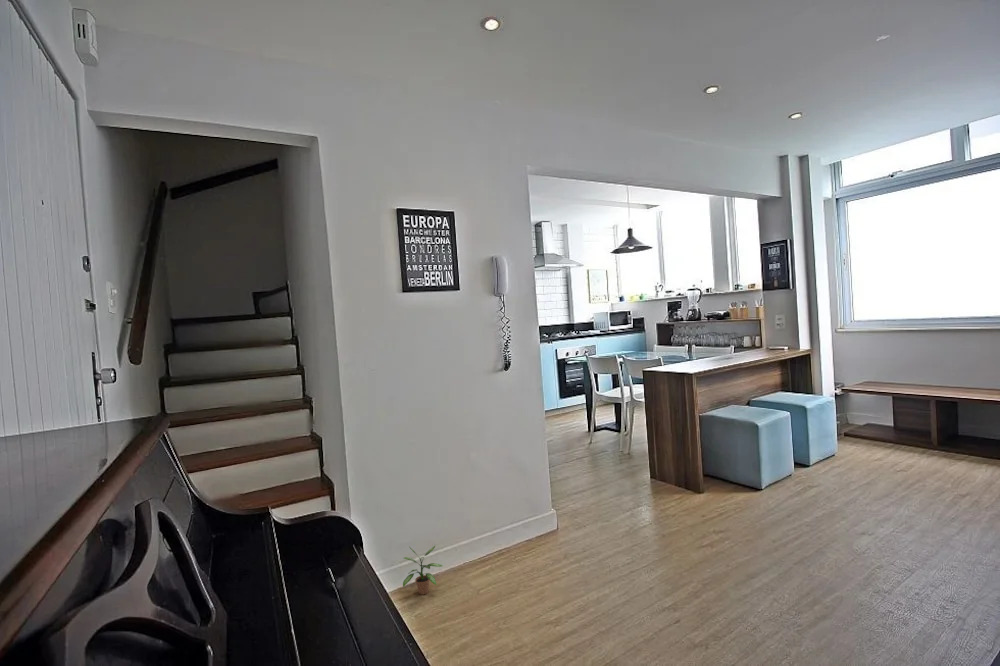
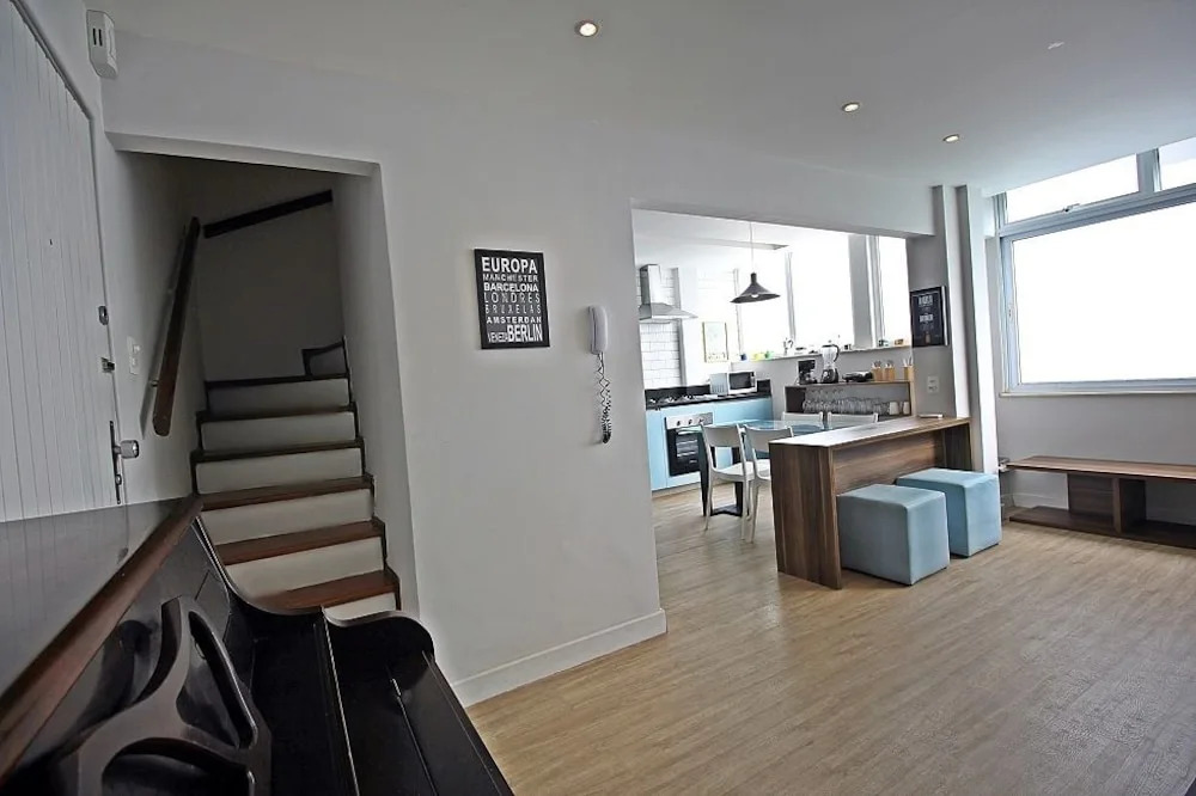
- potted plant [402,545,443,595]
